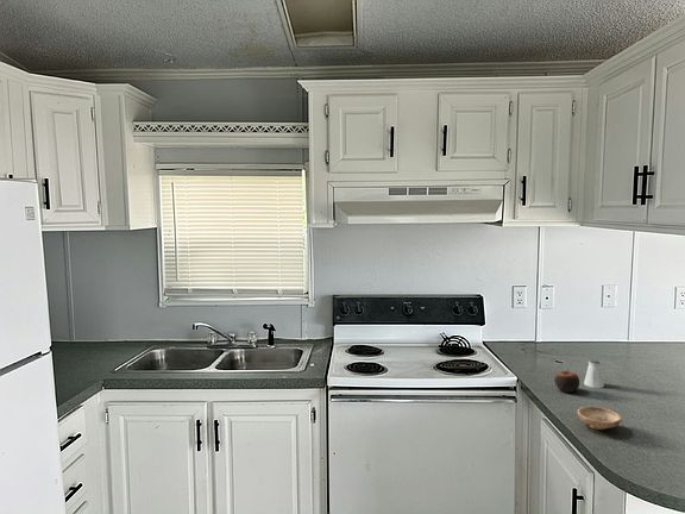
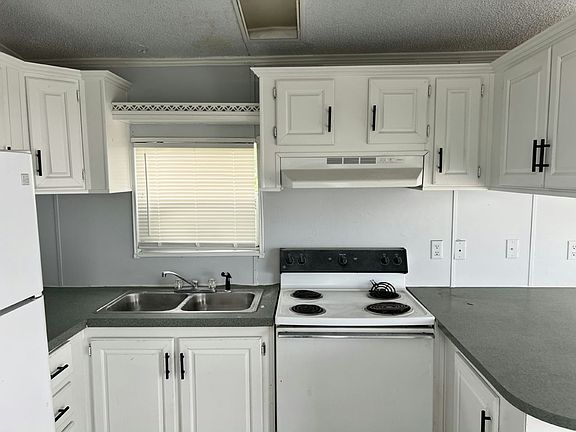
- apple [553,369,580,393]
- bowl [577,406,623,431]
- saltshaker [583,358,605,389]
